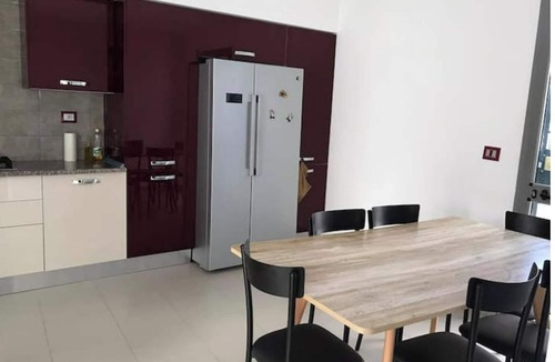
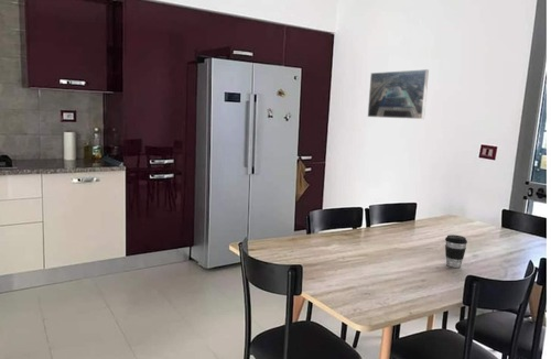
+ coffee cup [444,233,468,269]
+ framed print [367,68,430,120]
